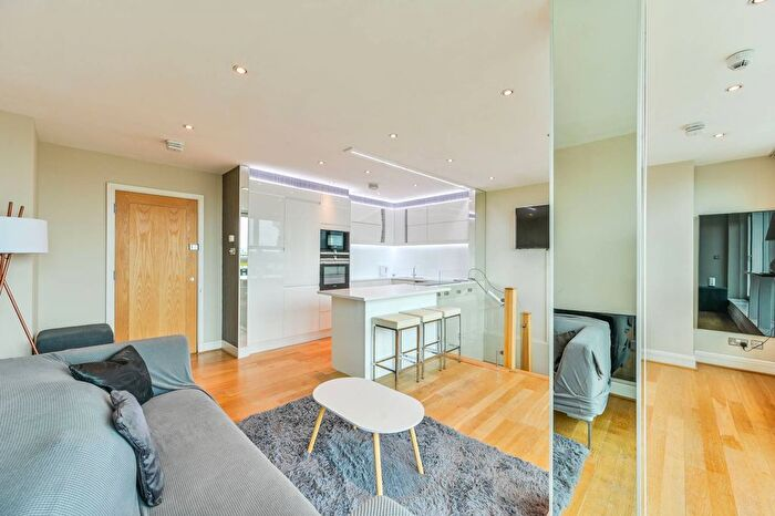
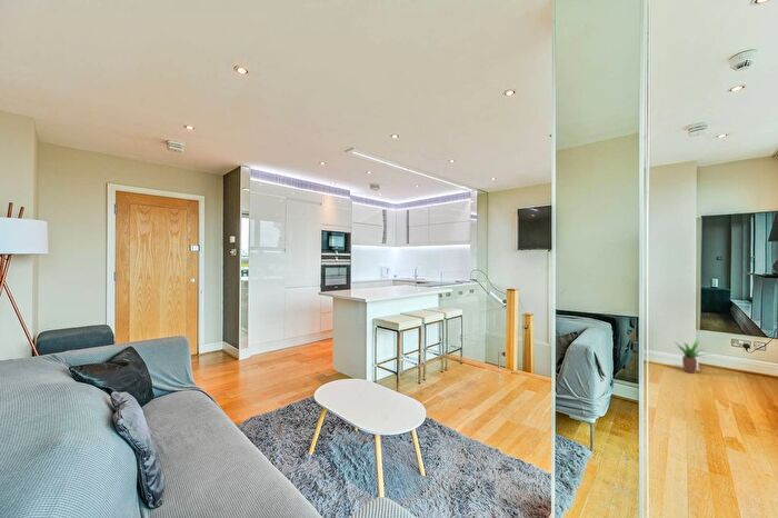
+ potted plant [674,338,710,375]
